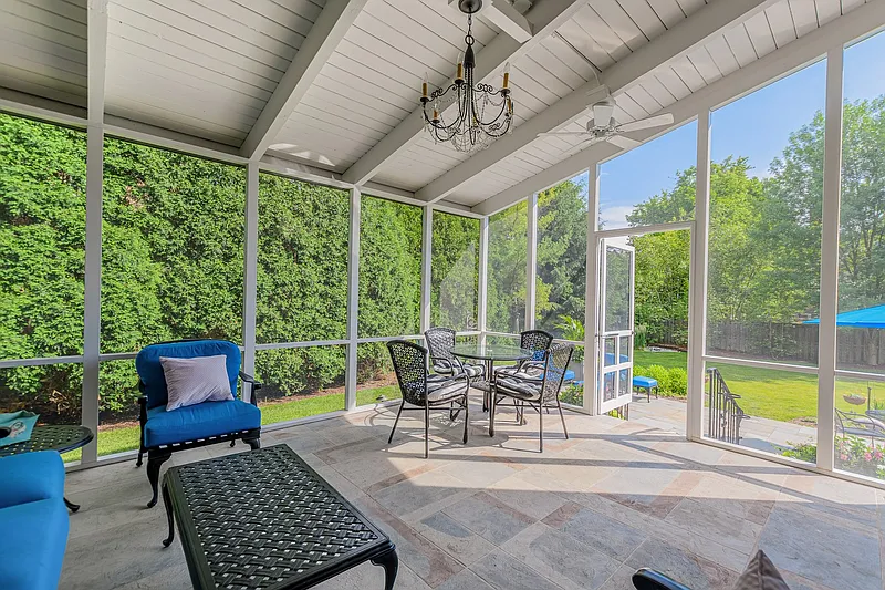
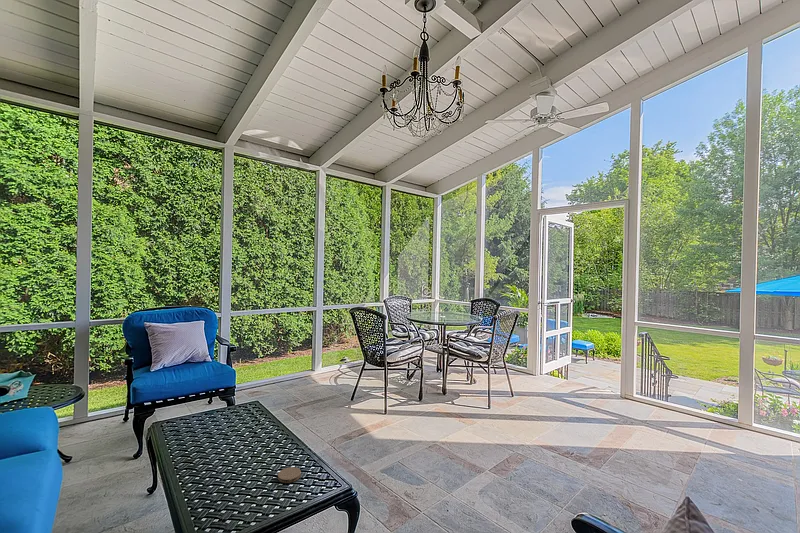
+ coaster [277,466,302,484]
